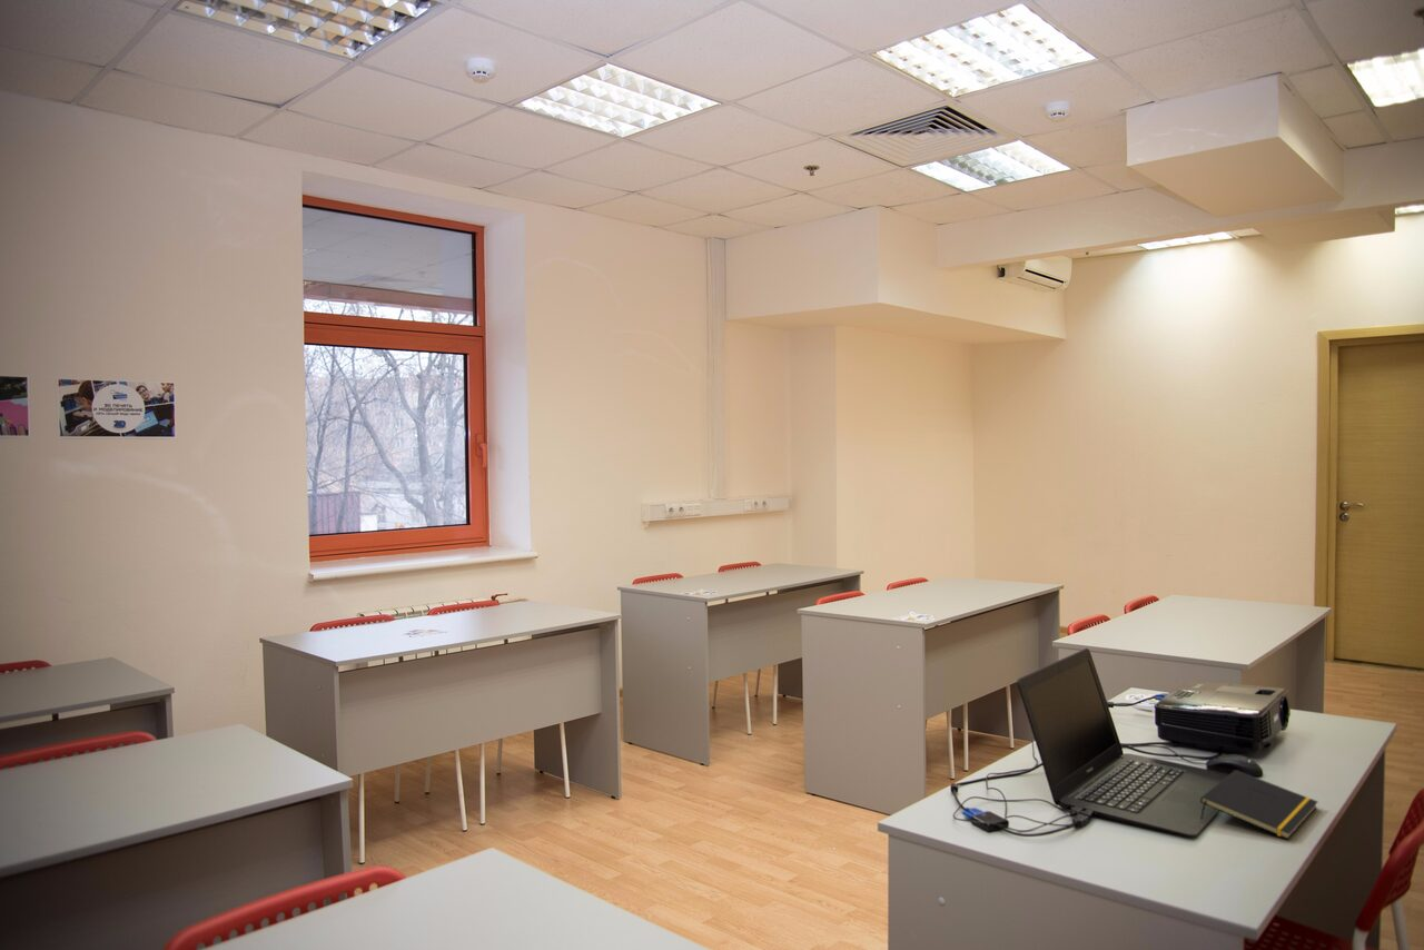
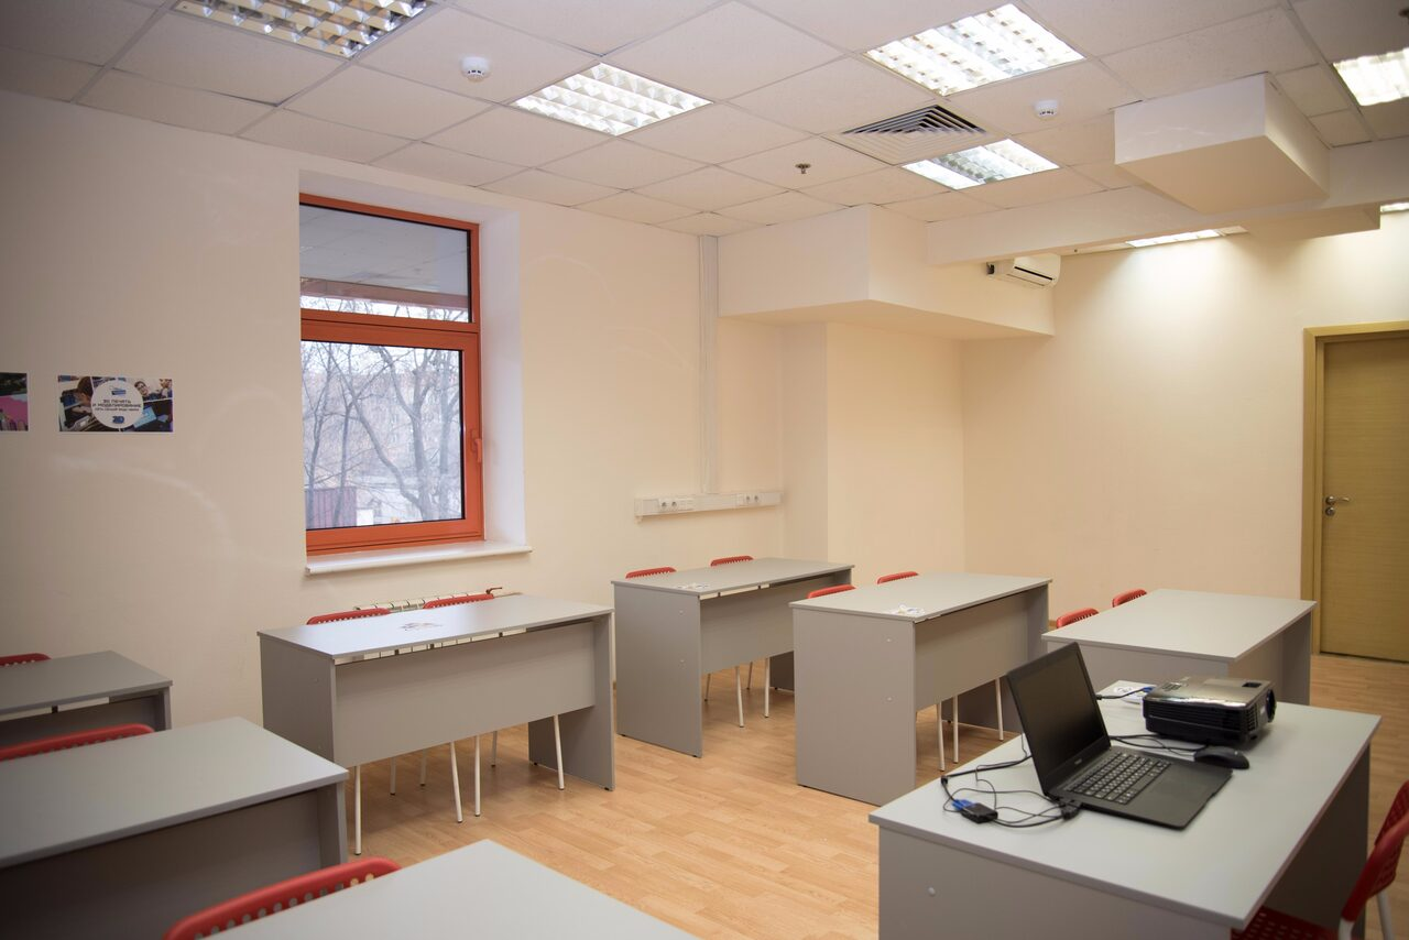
- notepad [1199,769,1319,840]
